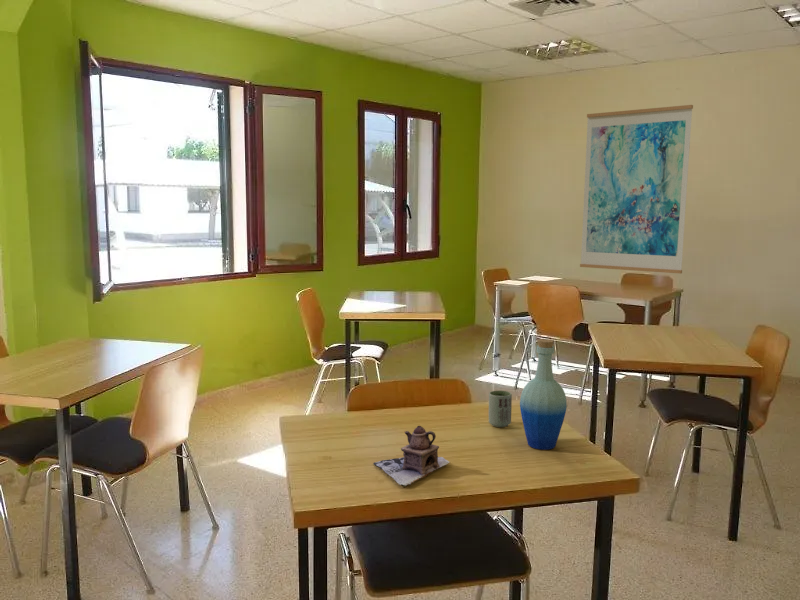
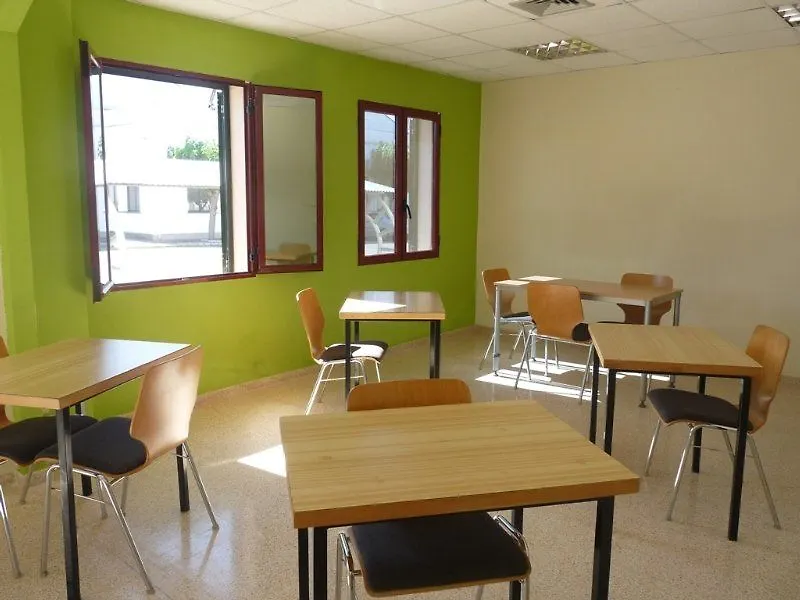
- bottle [519,338,568,451]
- wall art [579,104,694,275]
- cup [488,389,513,428]
- teapot [373,425,450,488]
